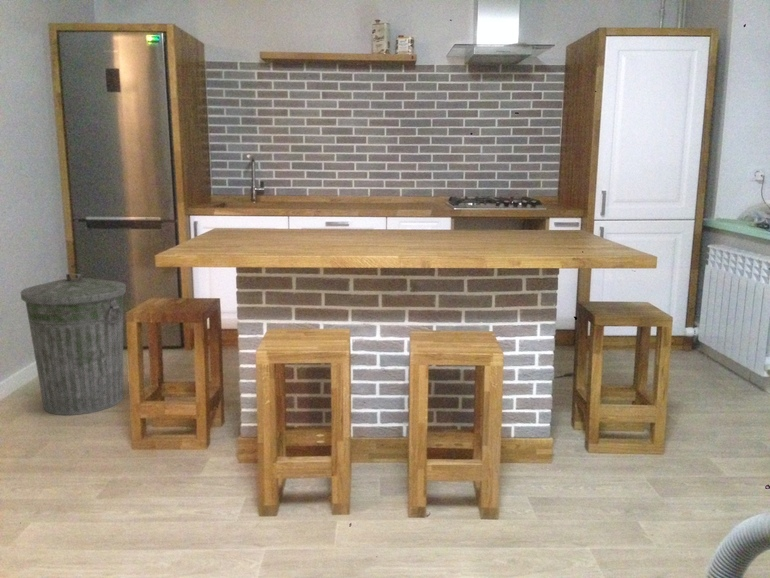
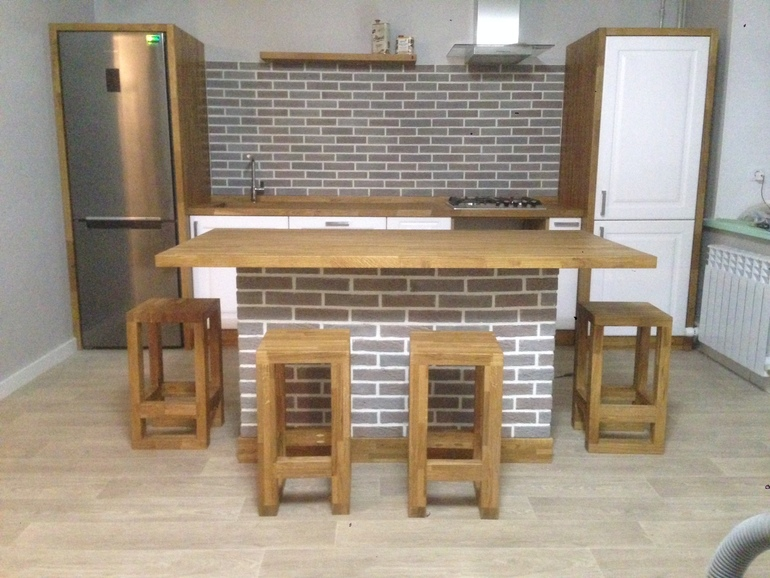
- trash can [20,273,127,416]
